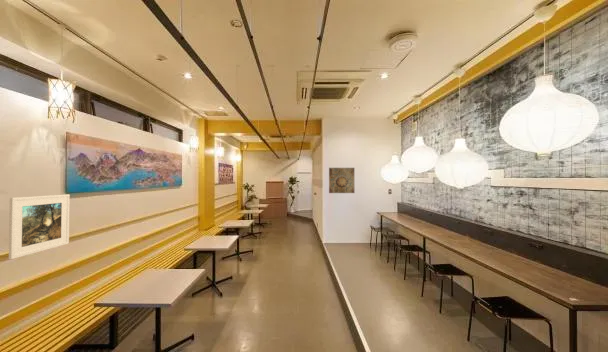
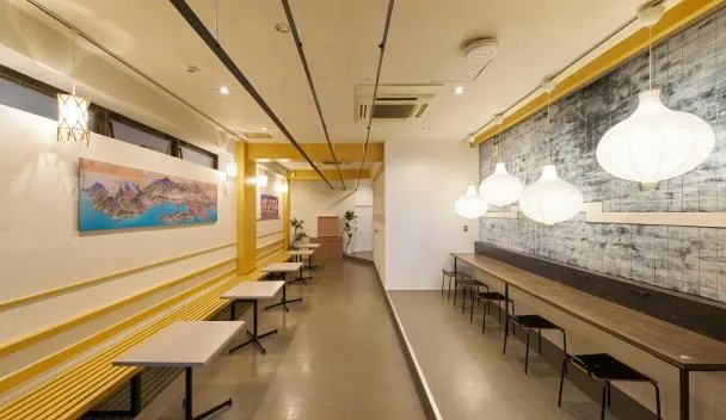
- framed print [8,193,71,260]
- wall art [328,167,355,194]
